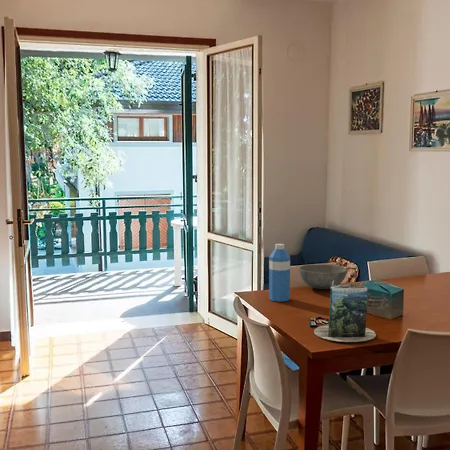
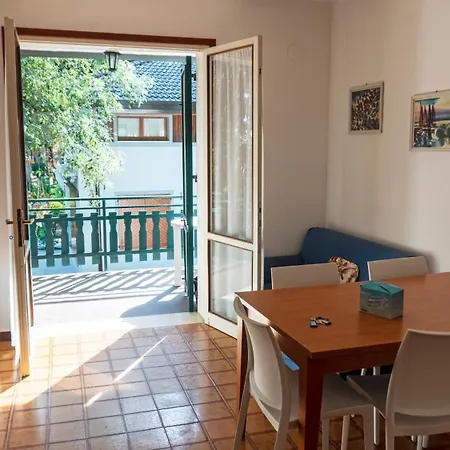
- water bottle [268,243,291,303]
- book [313,280,377,343]
- bowl [298,264,348,290]
